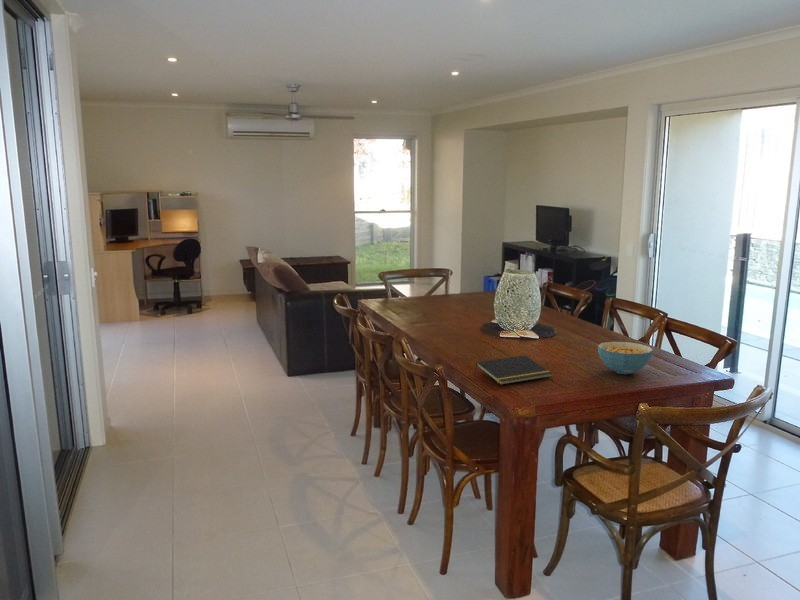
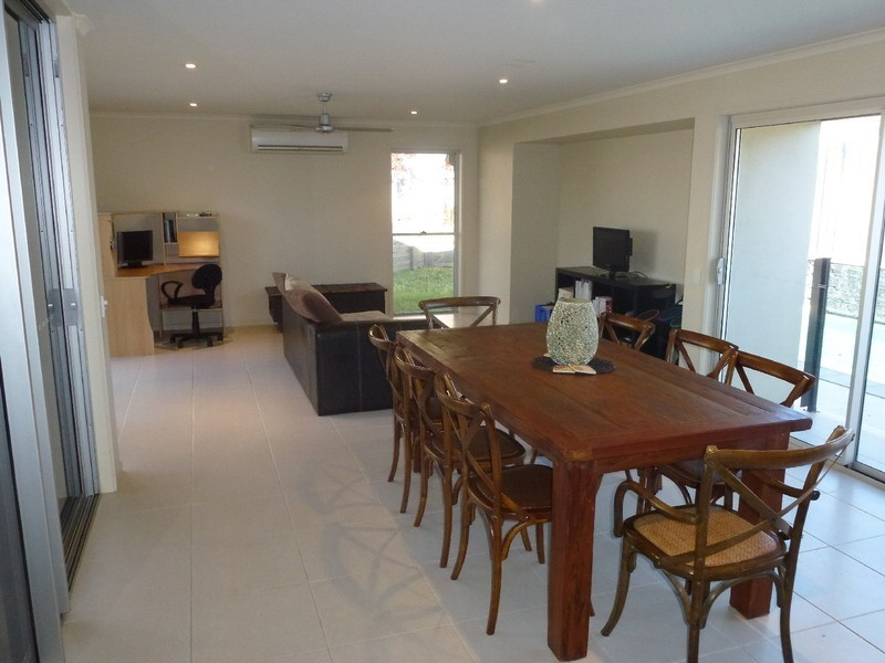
- cereal bowl [597,341,654,375]
- notepad [474,354,553,386]
